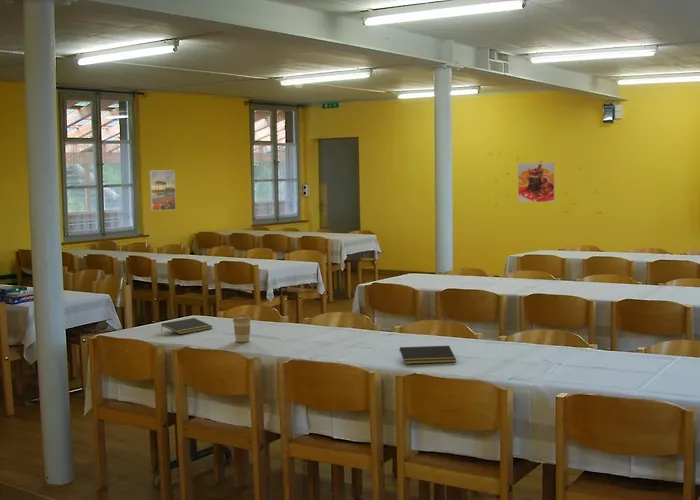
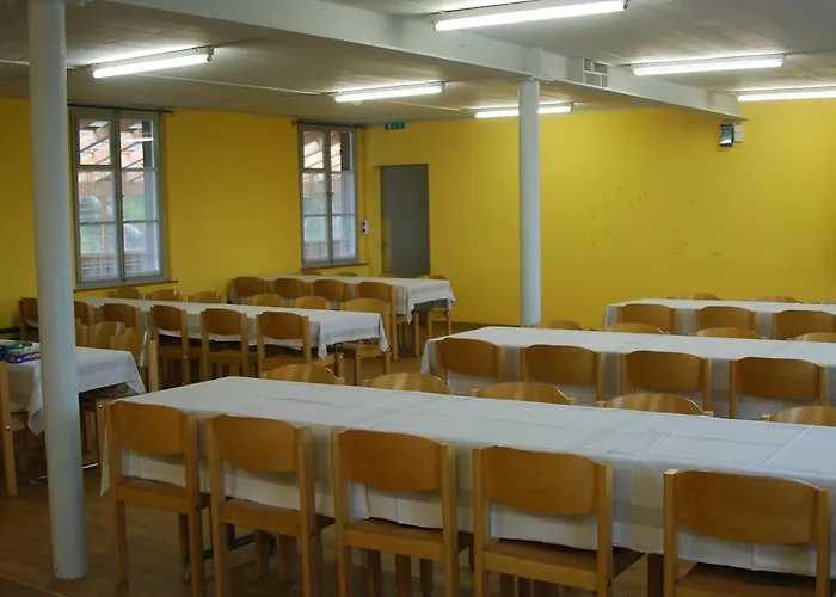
- coffee cup [232,314,252,343]
- notepad [160,317,213,335]
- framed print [148,169,177,212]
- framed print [517,161,556,203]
- notepad [398,345,457,365]
